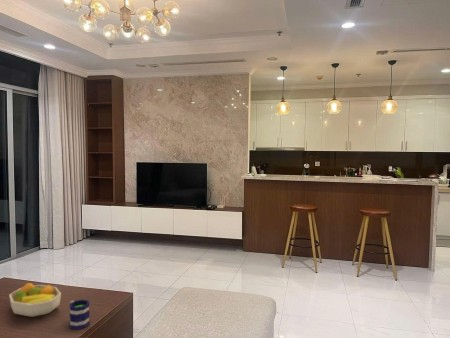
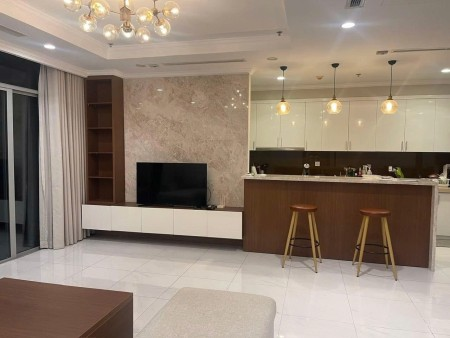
- fruit bowl [8,282,62,318]
- mug [68,298,91,331]
